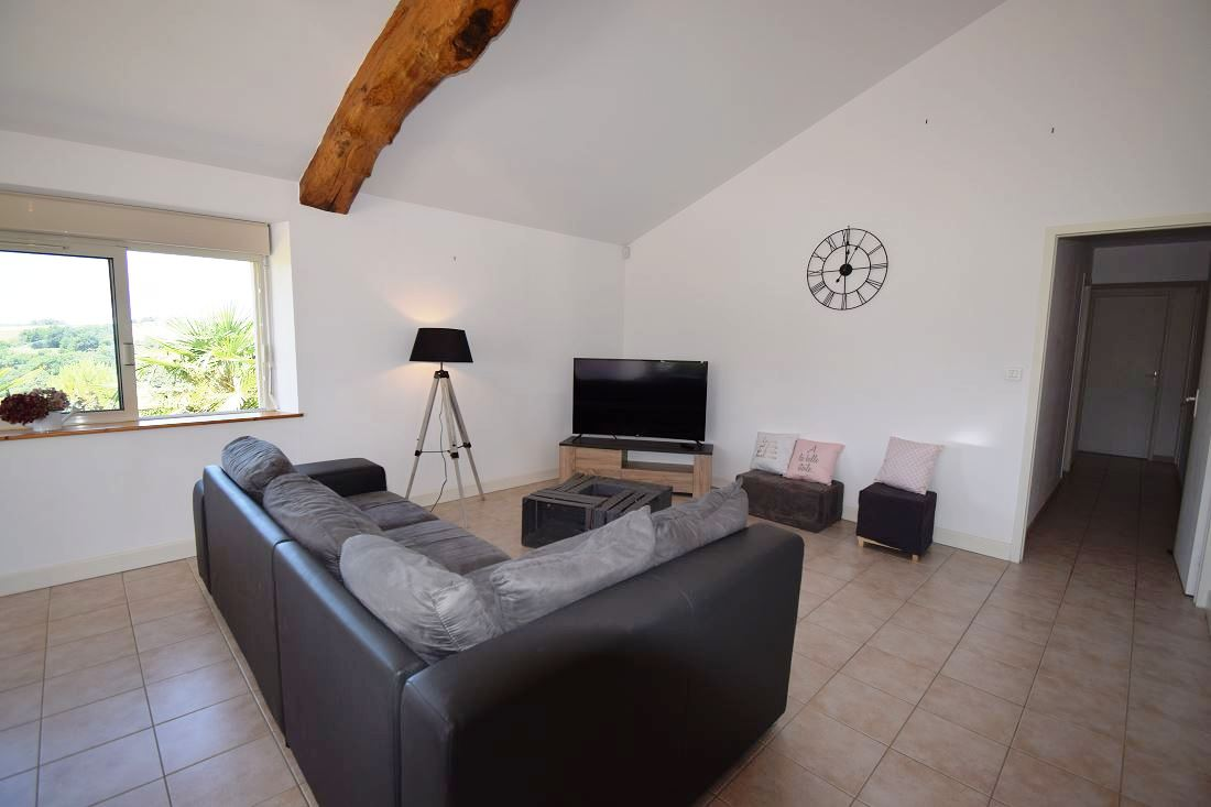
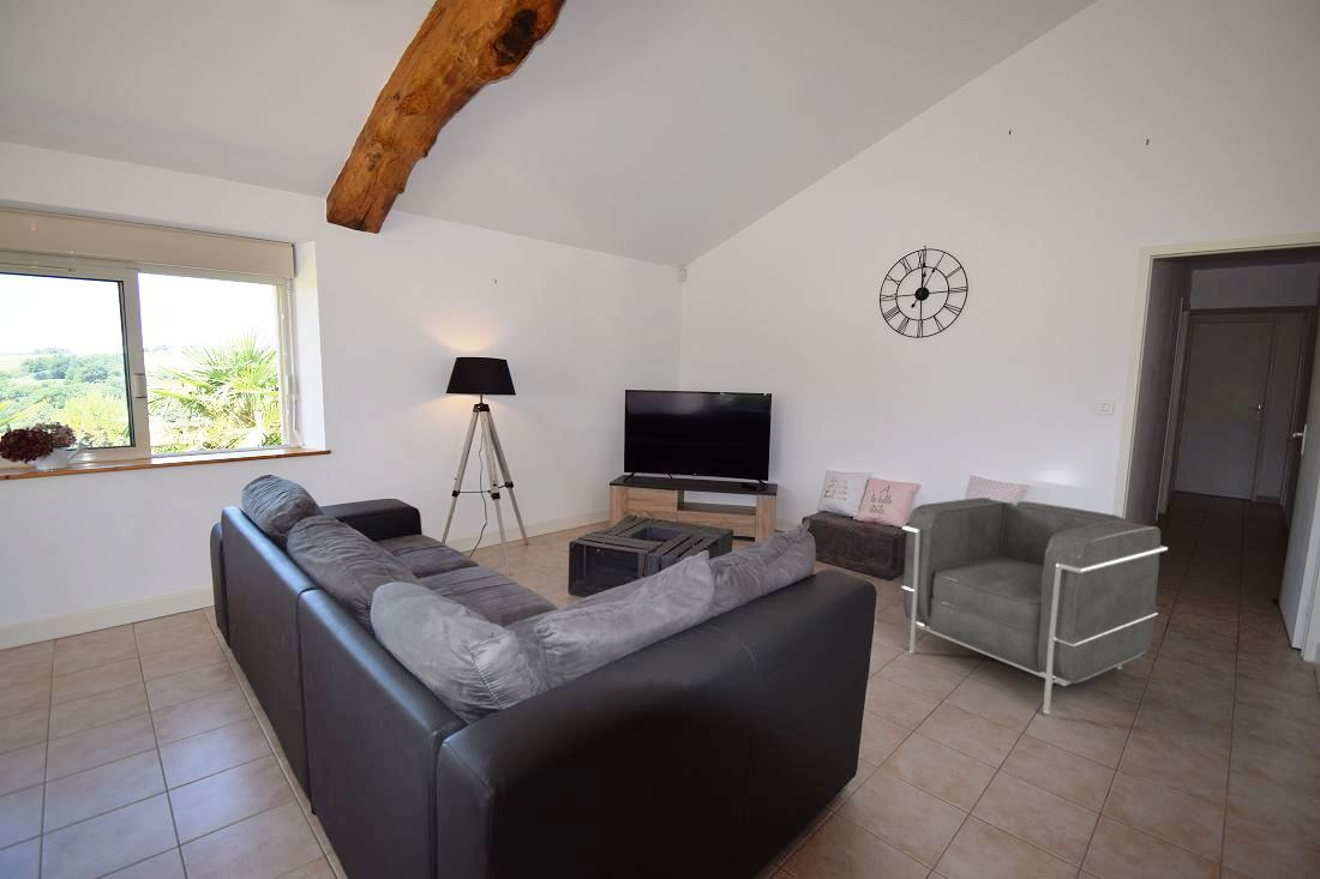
+ armchair [900,496,1169,715]
